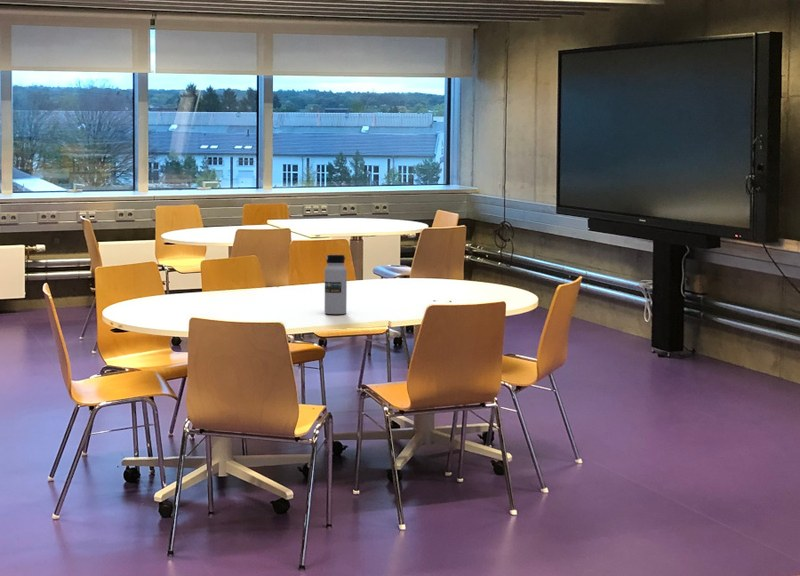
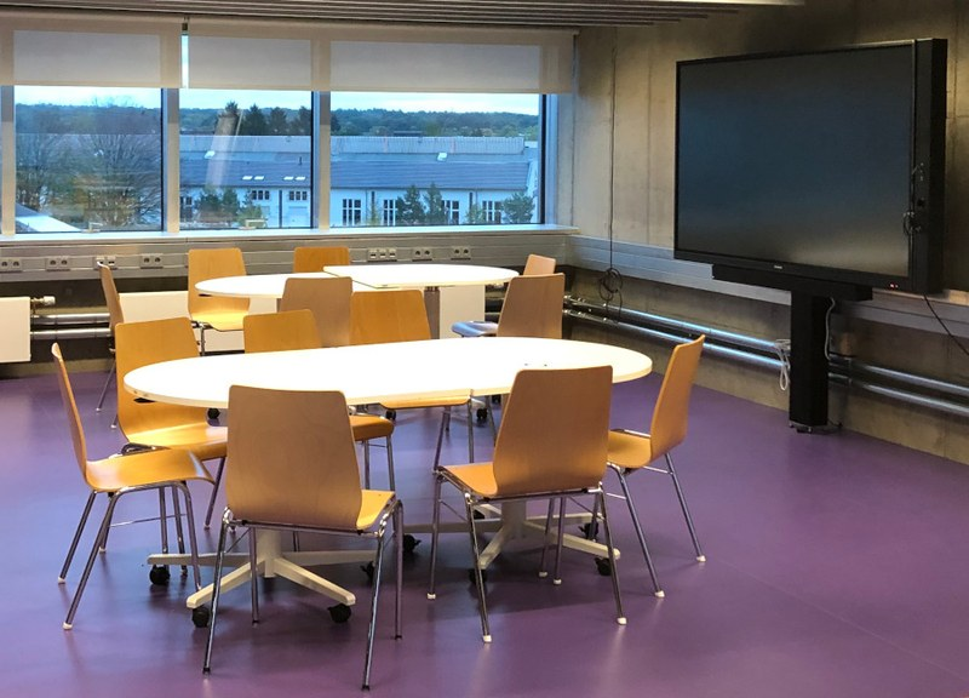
- water bottle [324,254,348,315]
